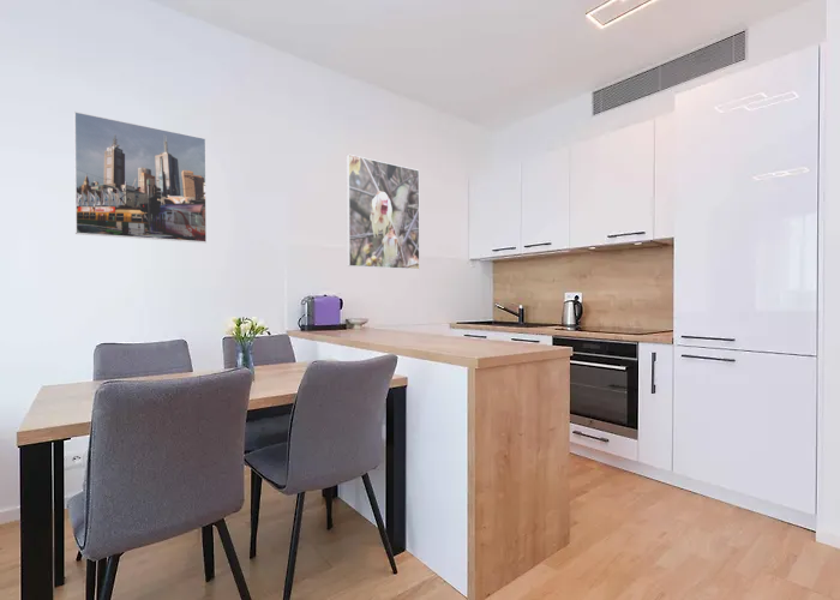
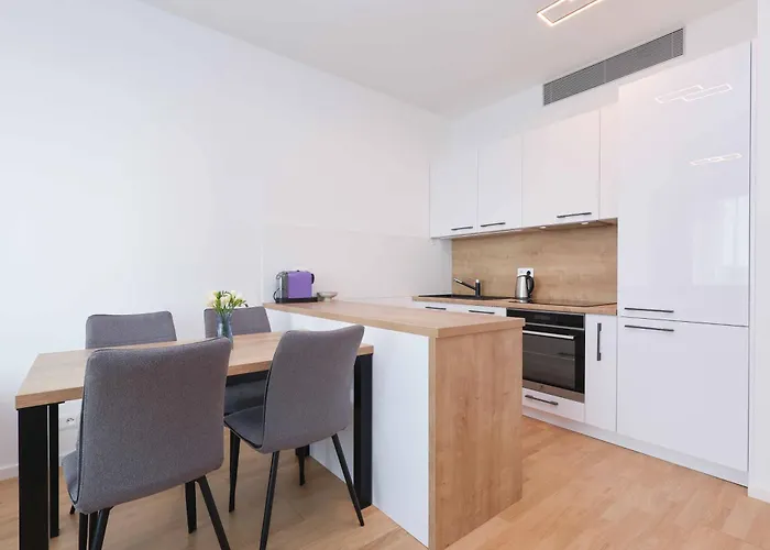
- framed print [73,110,208,244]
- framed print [346,154,421,270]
